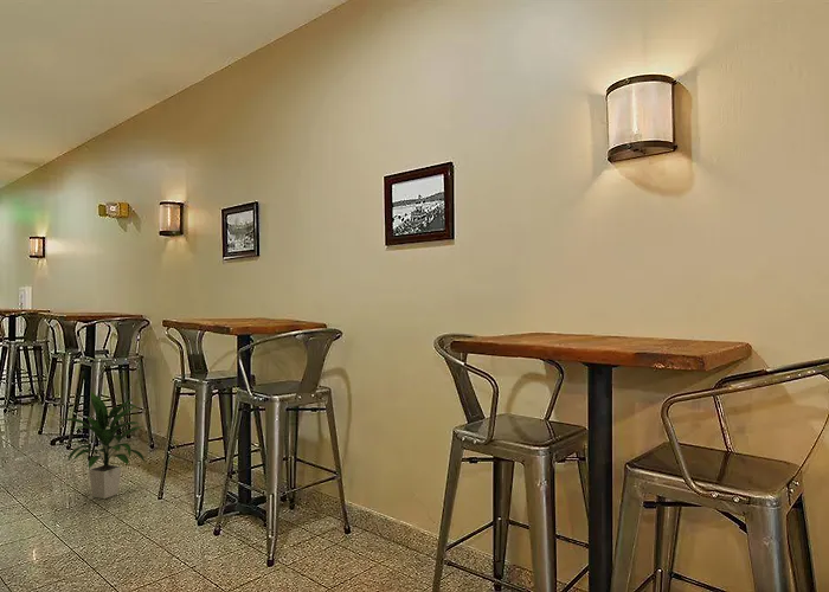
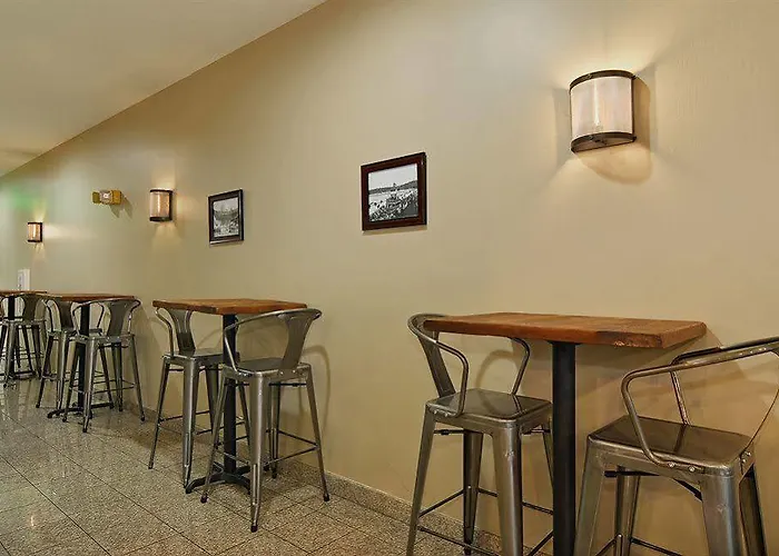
- indoor plant [59,391,146,500]
